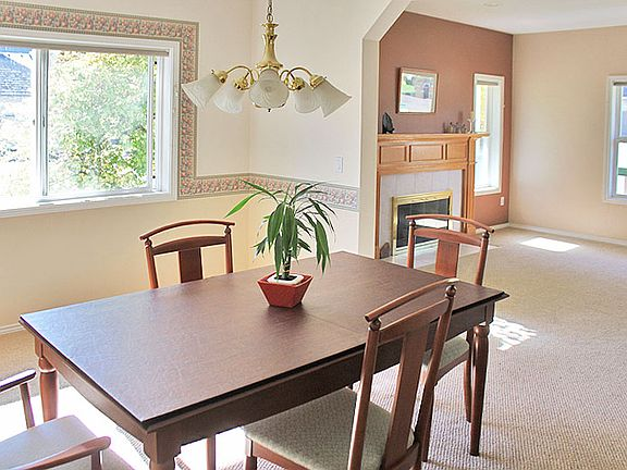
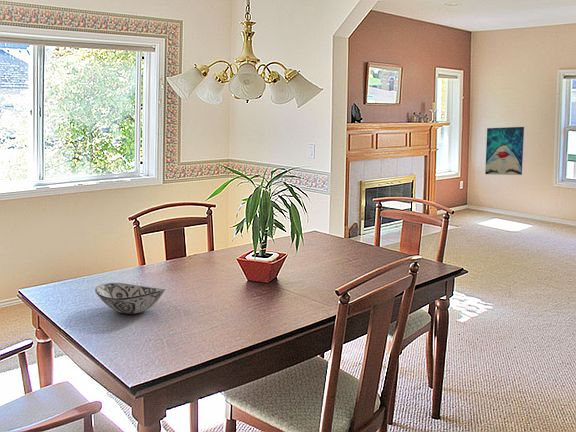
+ wall art [484,126,525,176]
+ decorative bowl [94,282,166,315]
